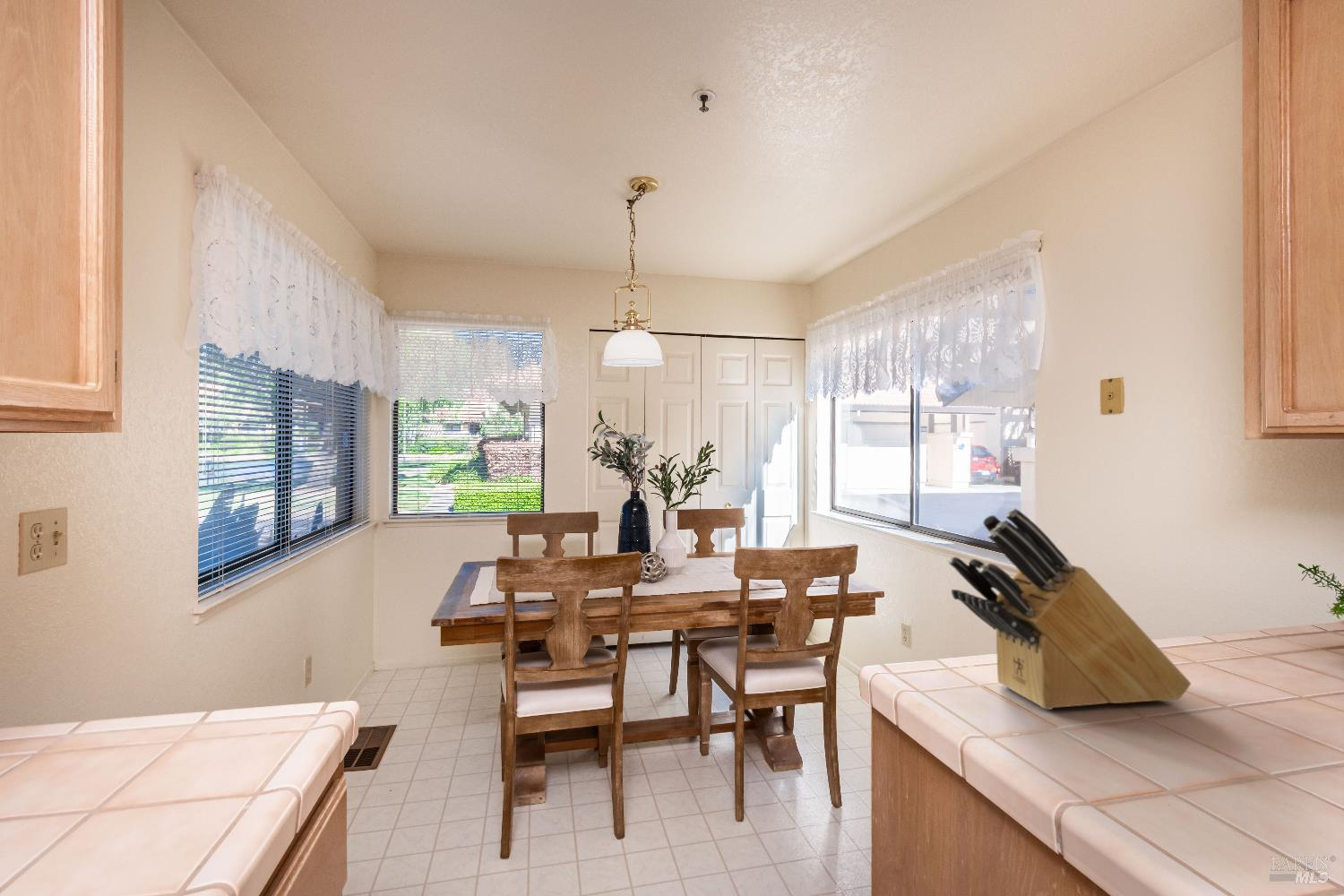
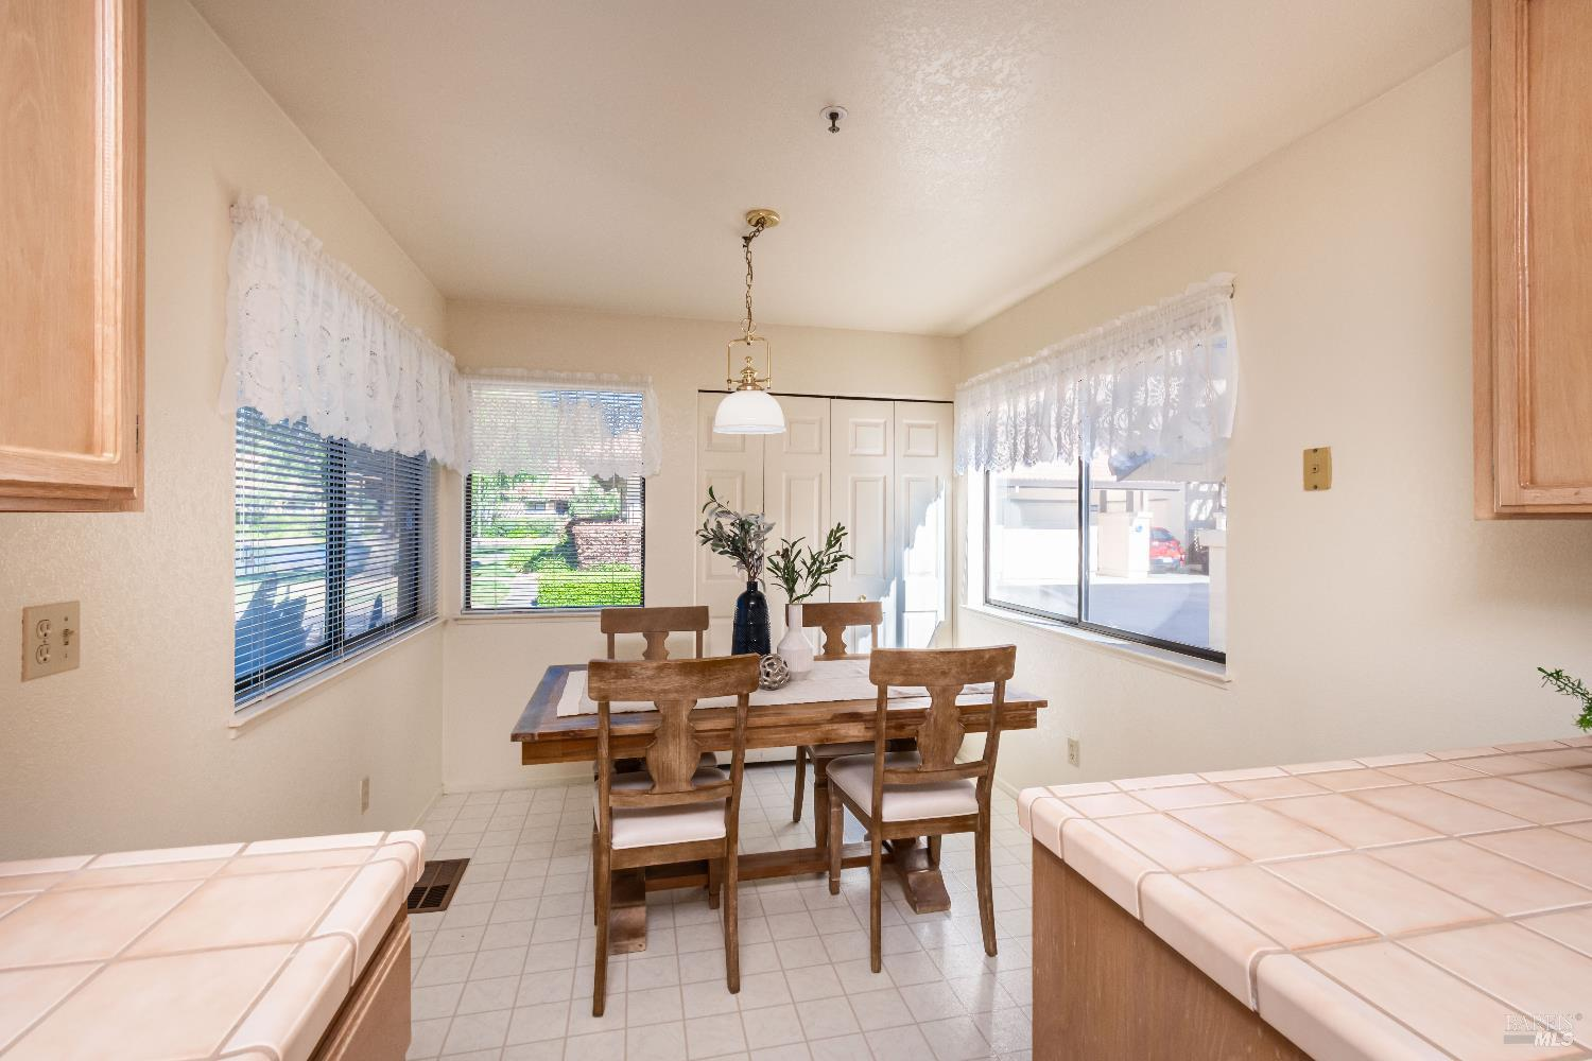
- knife block [948,508,1192,711]
